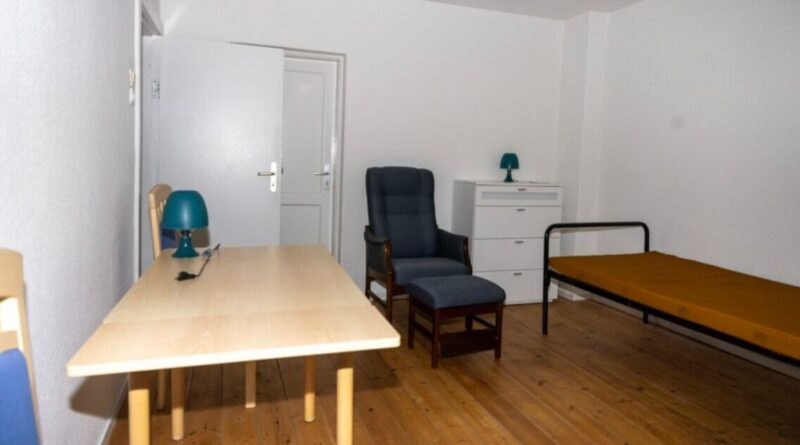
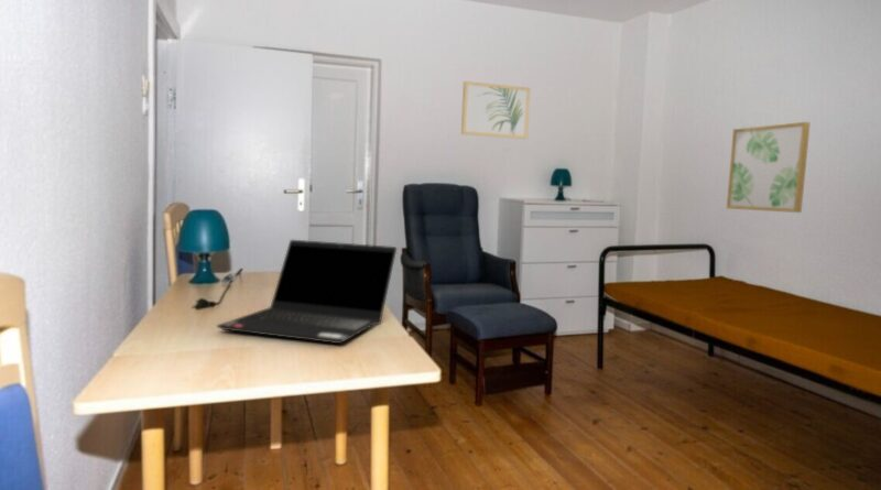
+ wall art [726,121,812,214]
+ wall art [460,80,531,140]
+ laptop computer [215,239,398,345]
